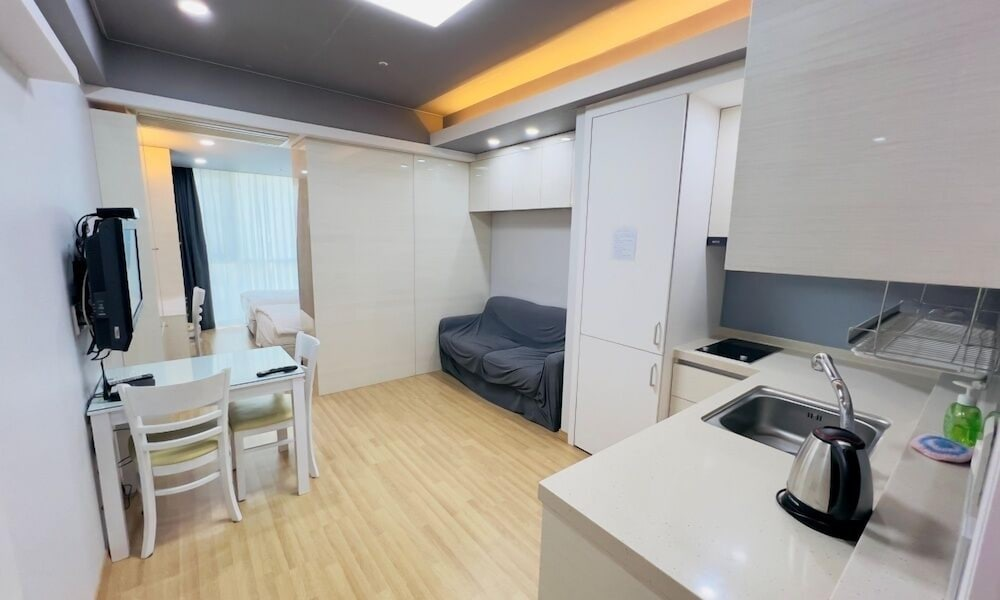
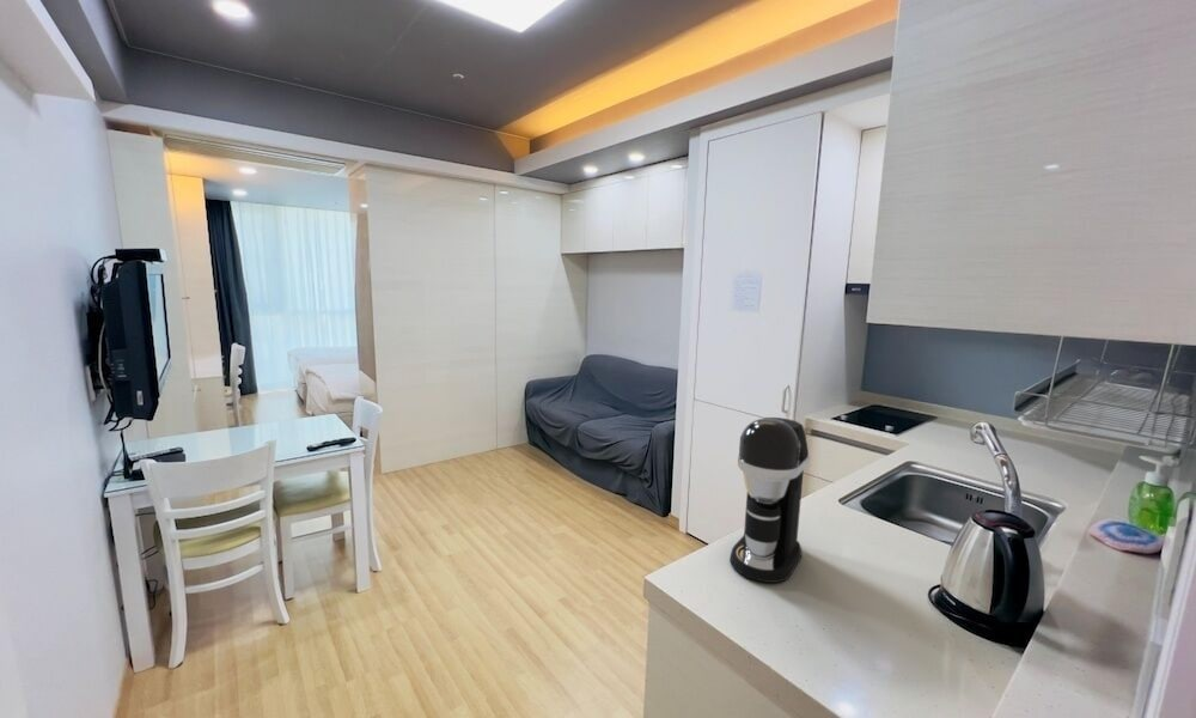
+ coffee maker [728,416,811,584]
